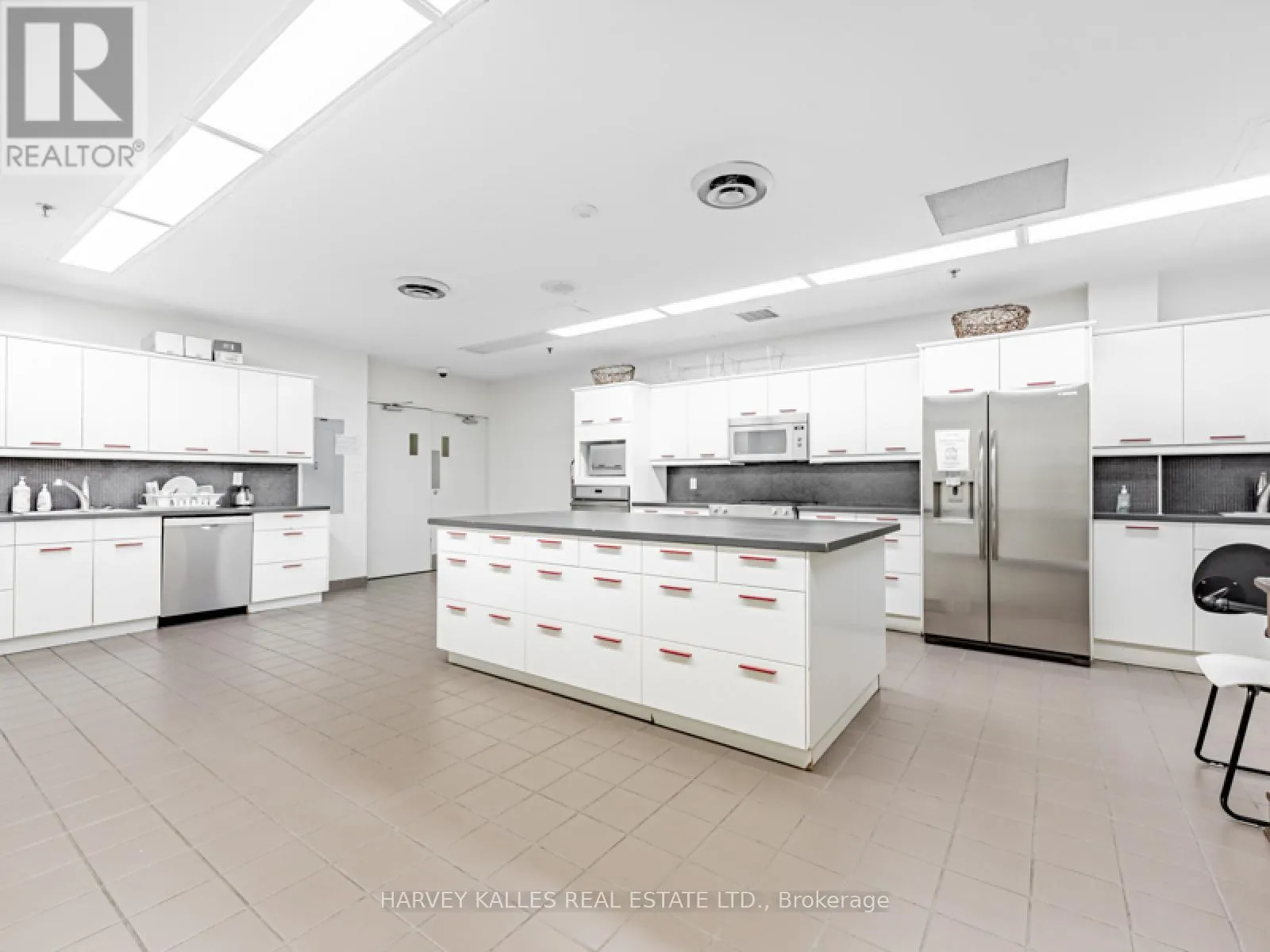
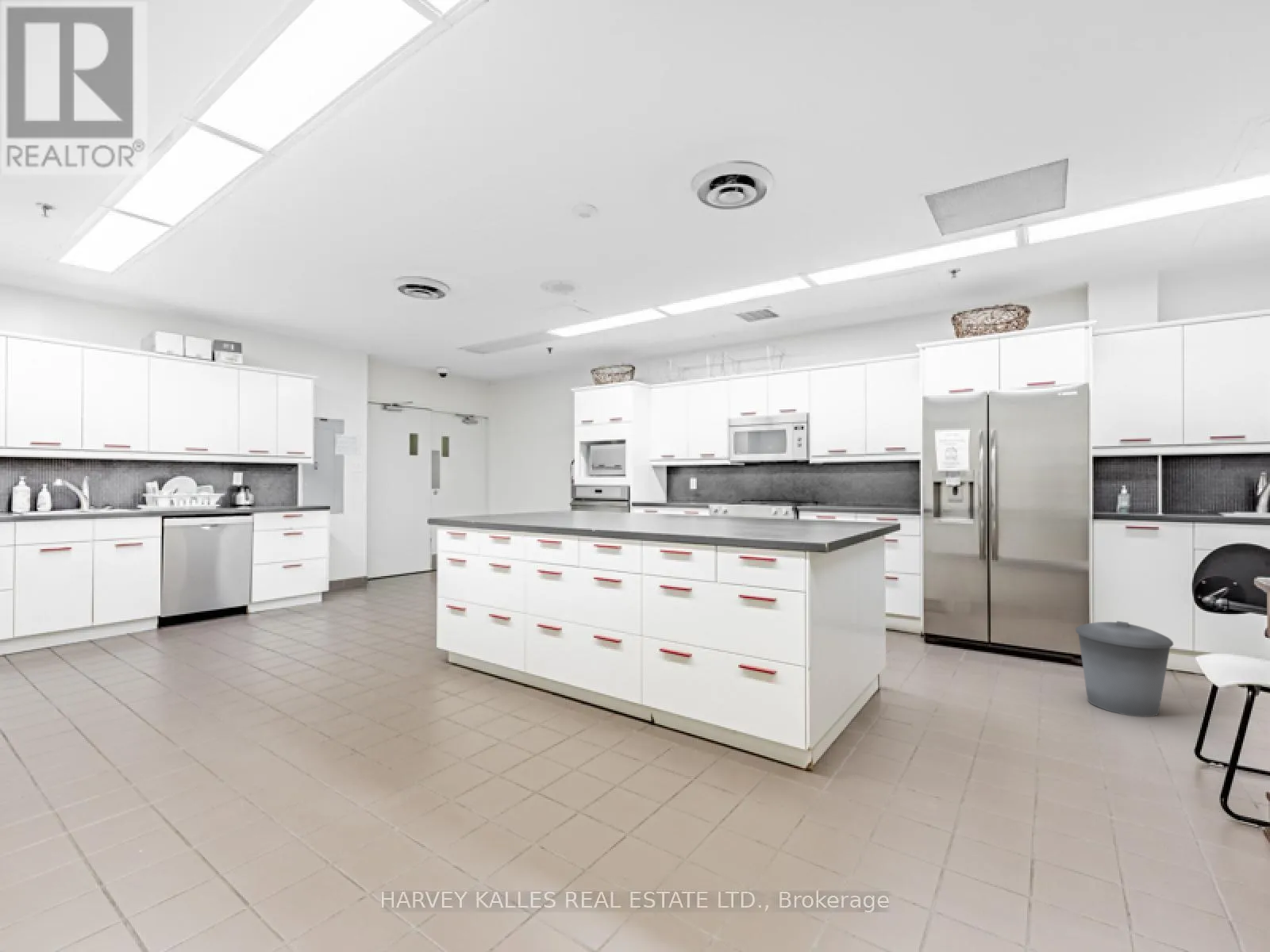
+ trash can [1075,620,1174,717]
